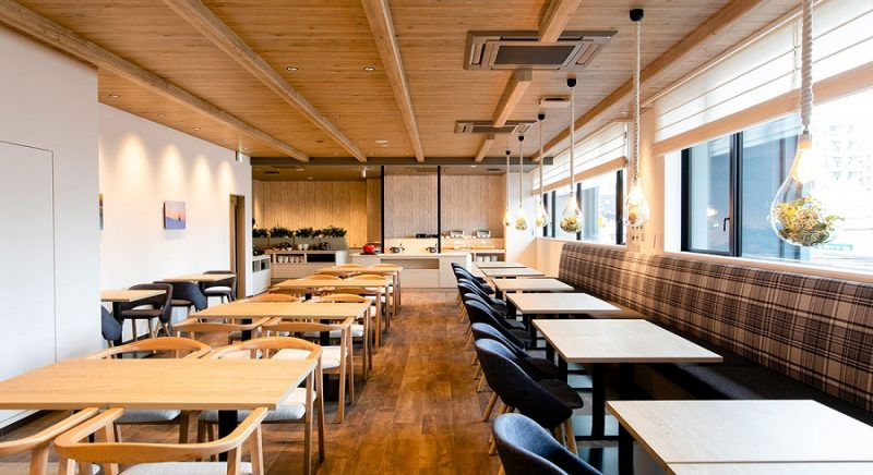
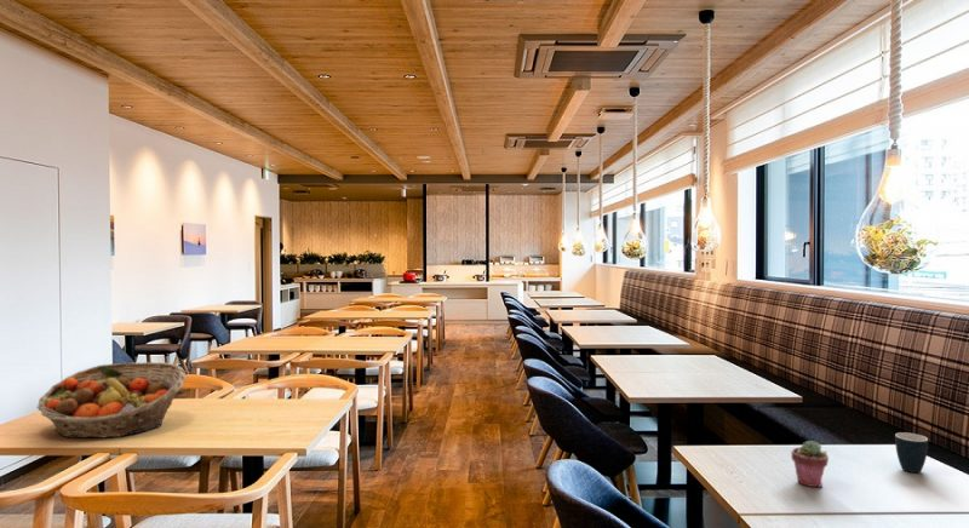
+ mug [894,431,929,474]
+ potted succulent [790,440,830,488]
+ fruit basket [36,361,187,440]
